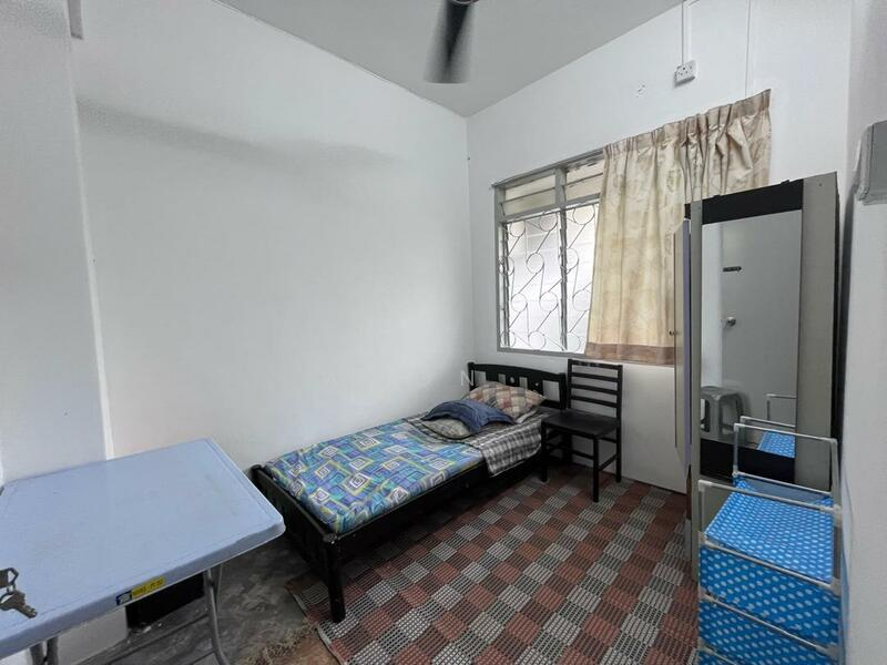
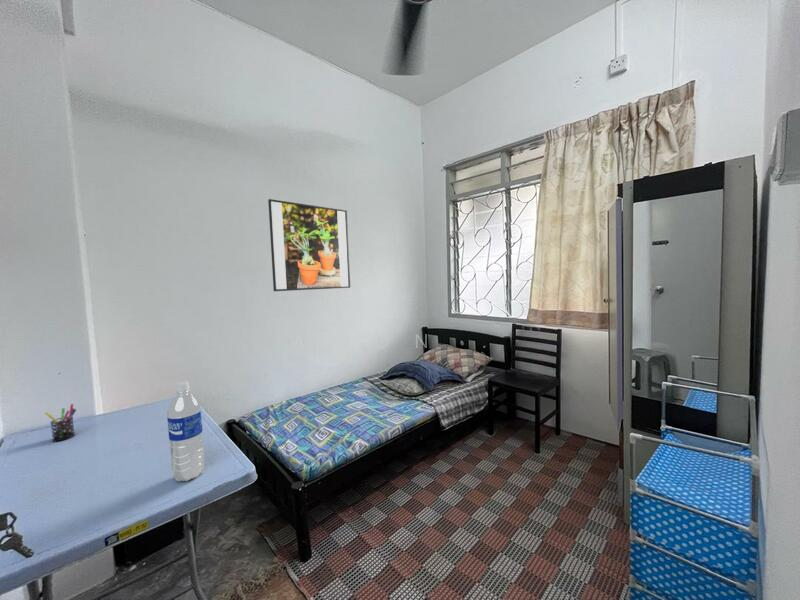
+ water bottle [166,381,205,482]
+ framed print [267,198,351,292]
+ pen holder [44,403,77,442]
